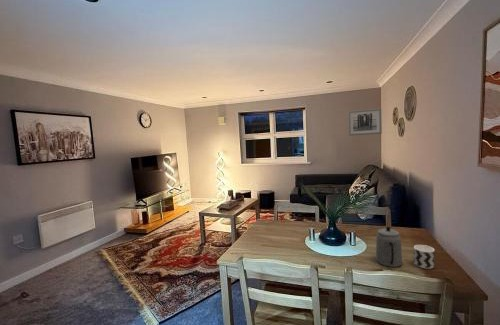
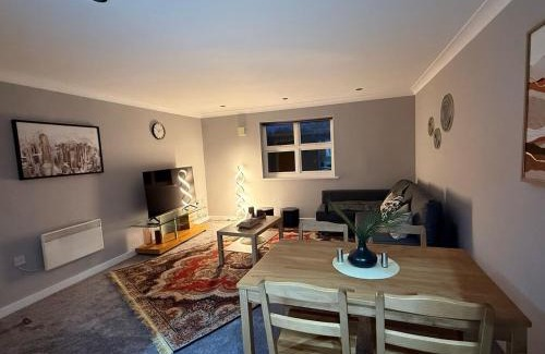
- teapot [375,225,403,268]
- wall art [347,107,383,137]
- cup [413,244,436,270]
